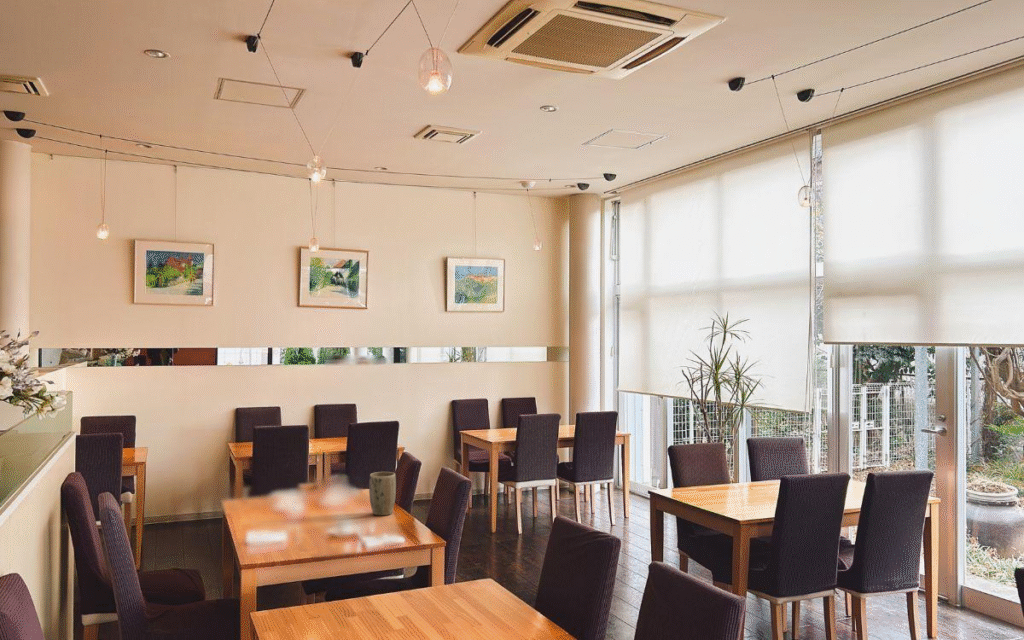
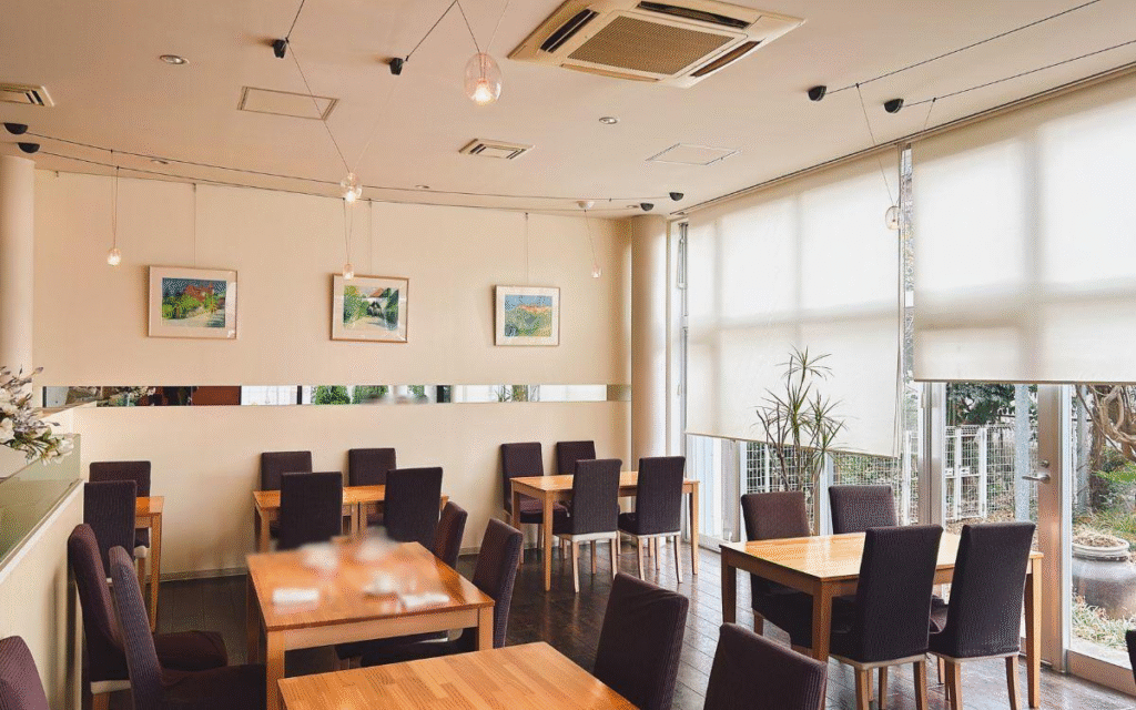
- plant pot [368,471,397,517]
